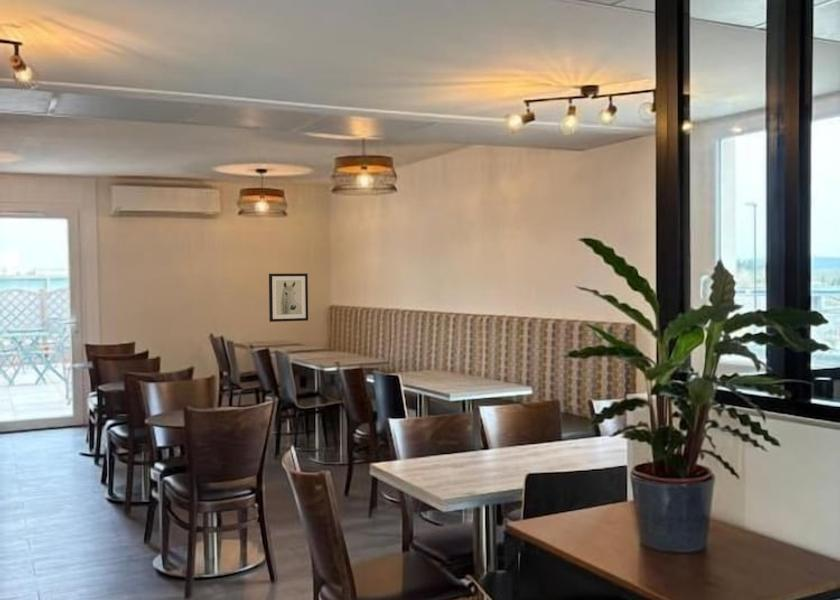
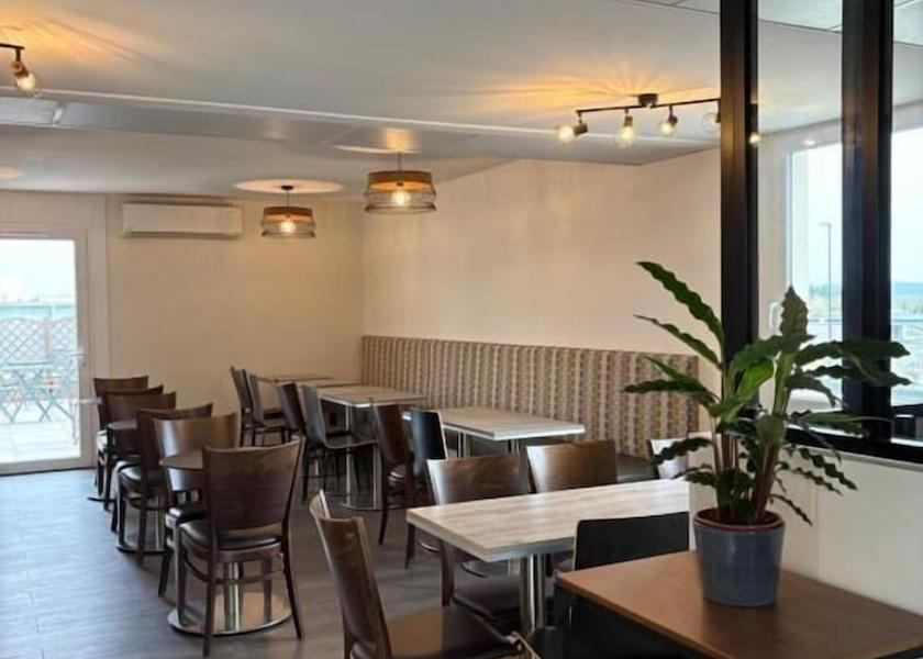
- wall art [268,272,309,323]
